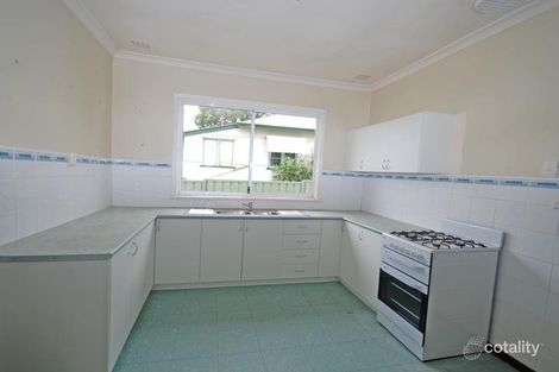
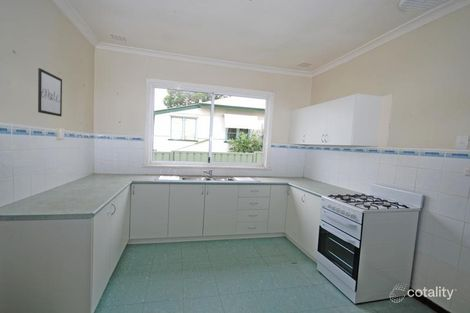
+ wall art [37,67,63,117]
